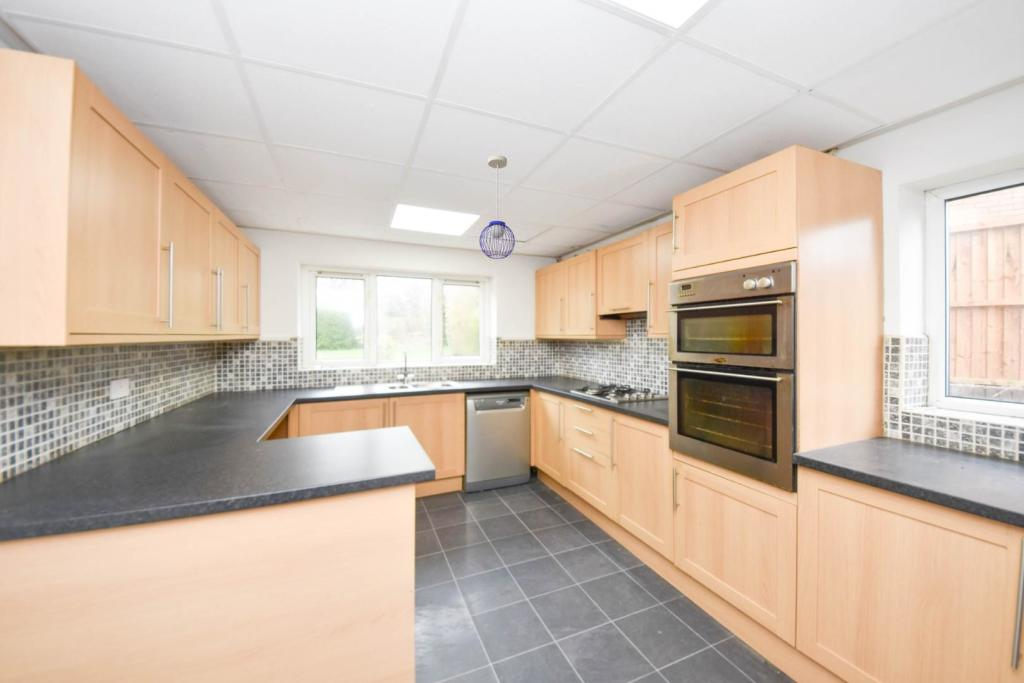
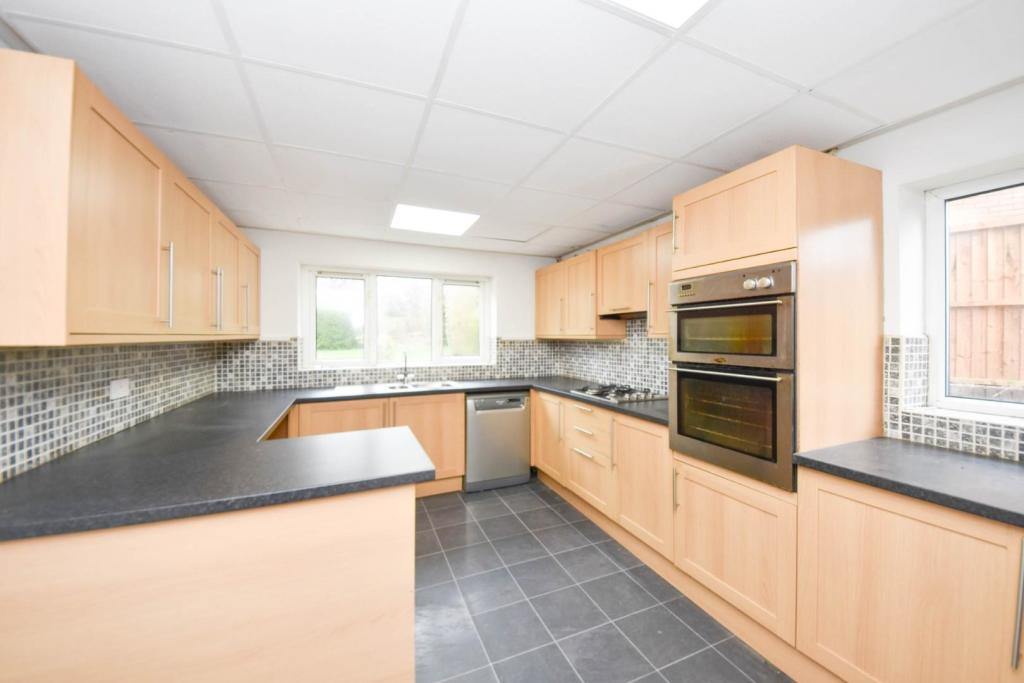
- pendant light [479,154,516,260]
